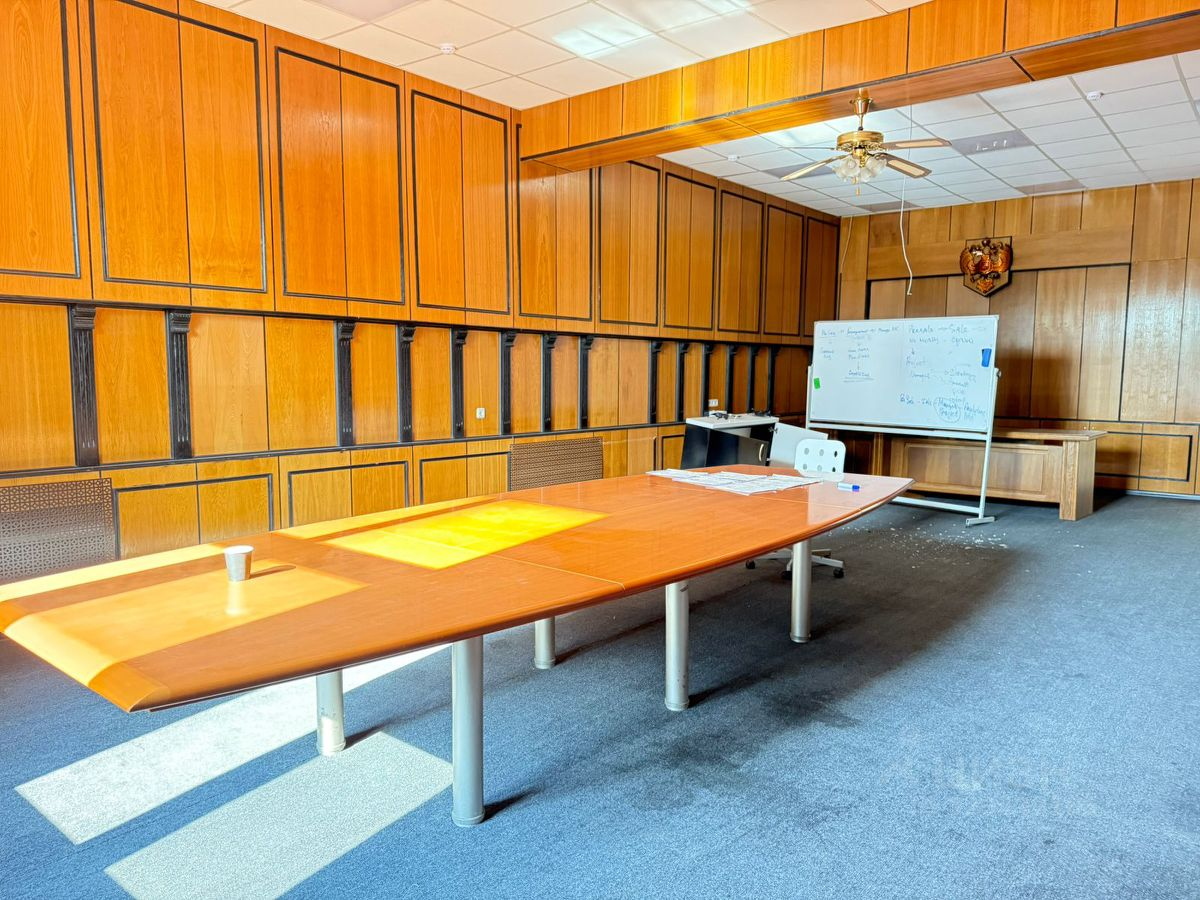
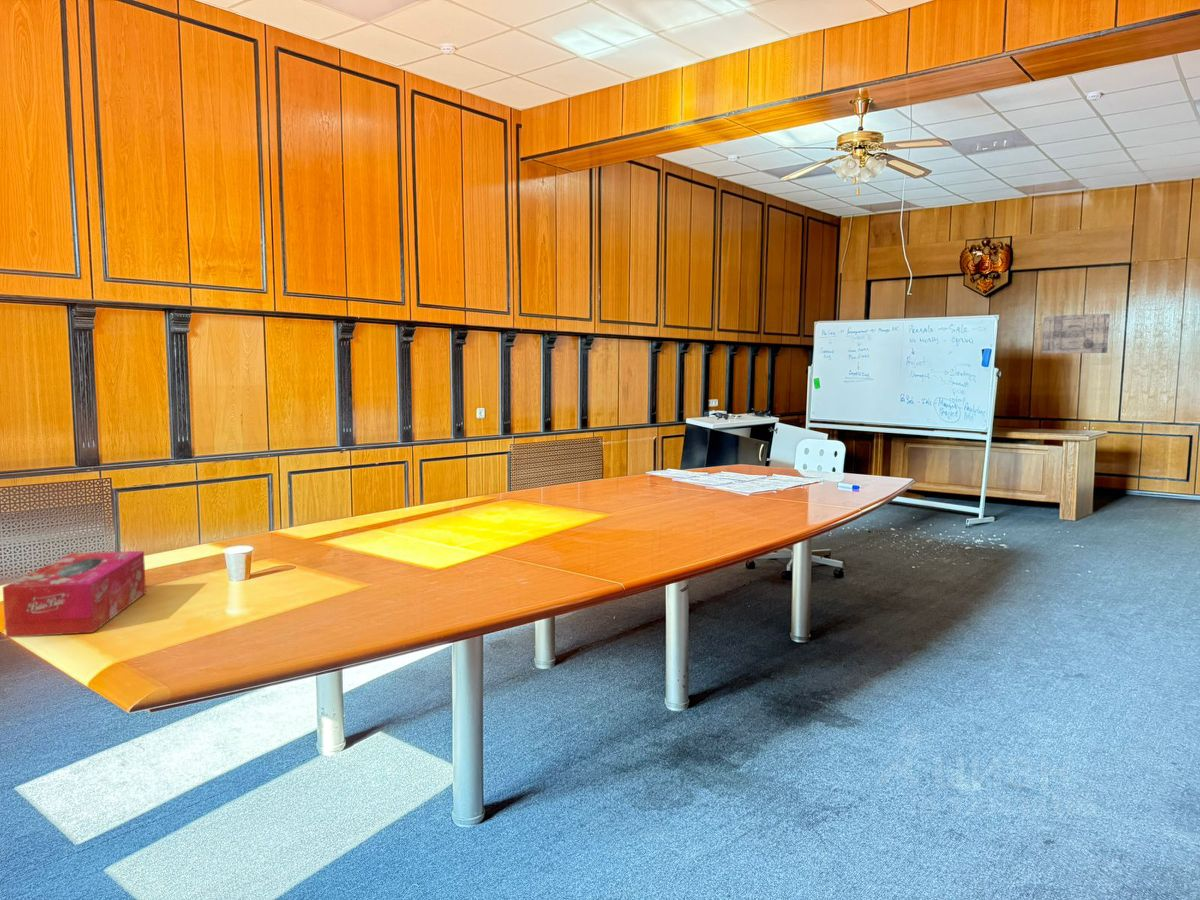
+ wall art [1041,313,1111,355]
+ tissue box [2,550,147,638]
